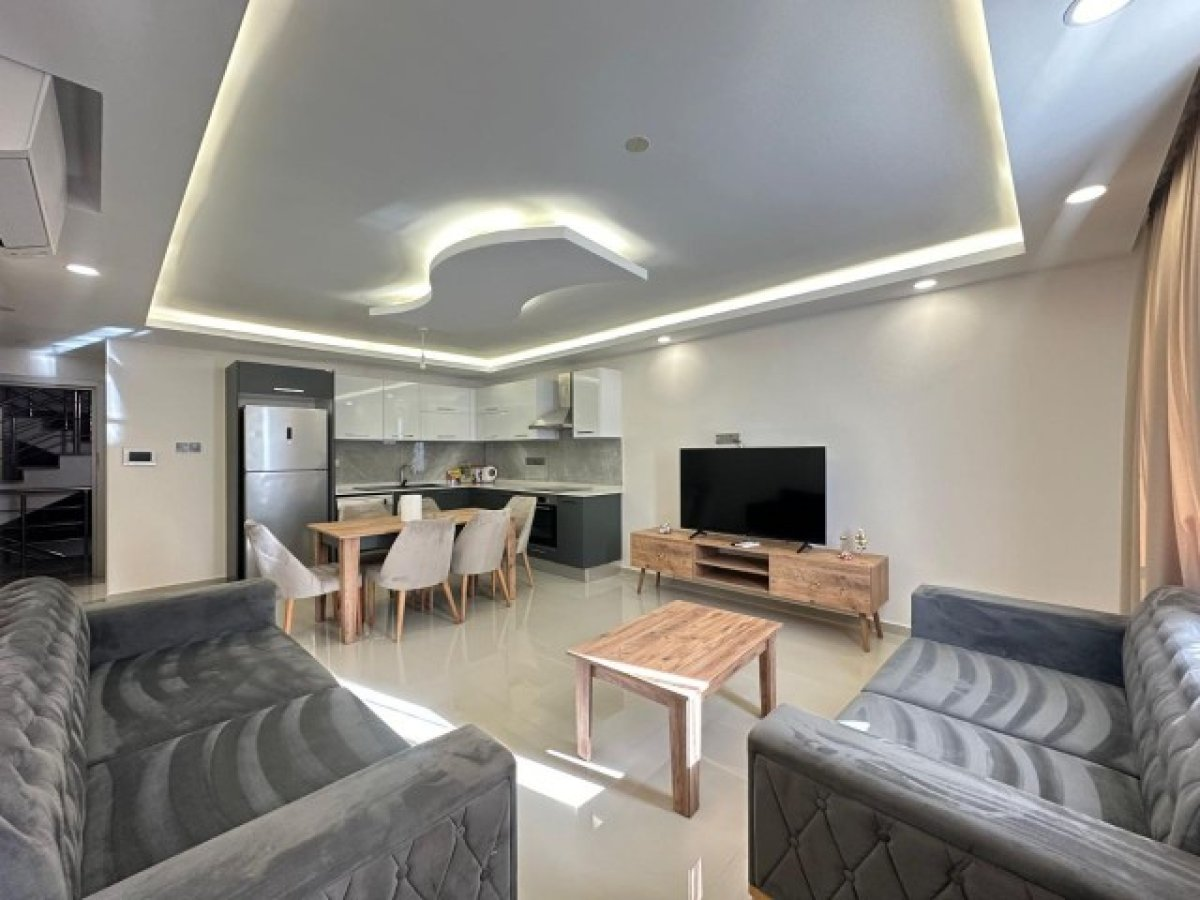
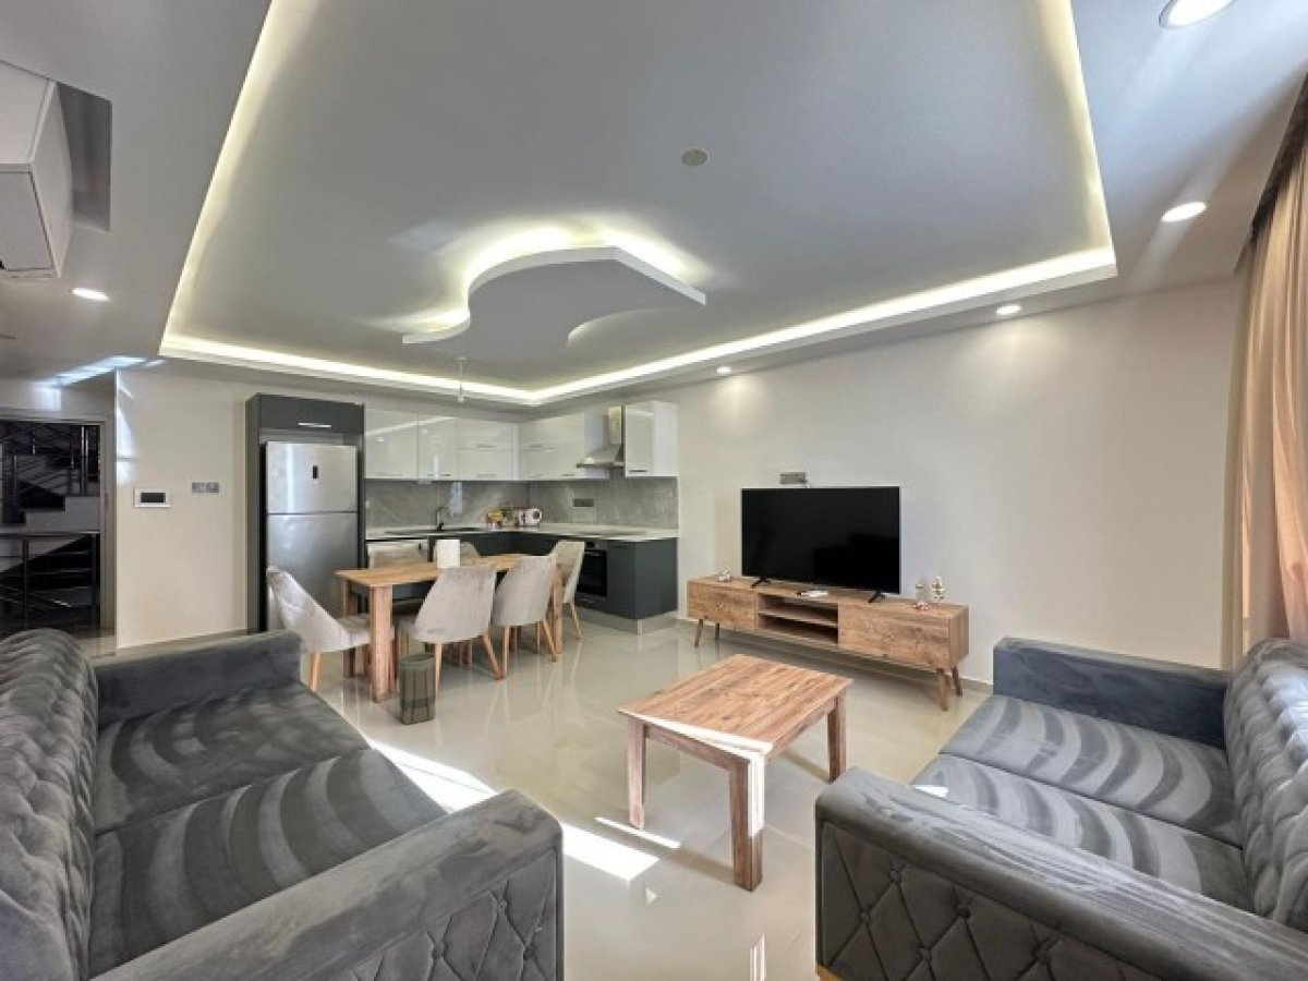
+ basket [398,652,437,726]
